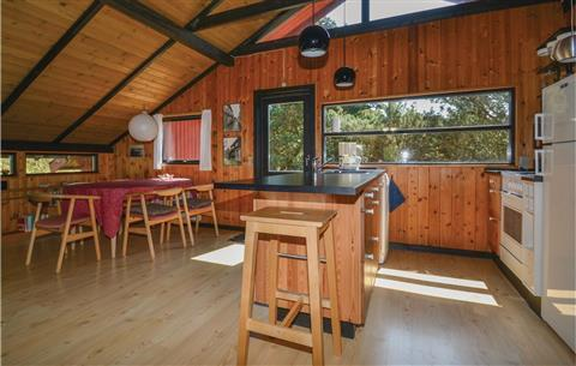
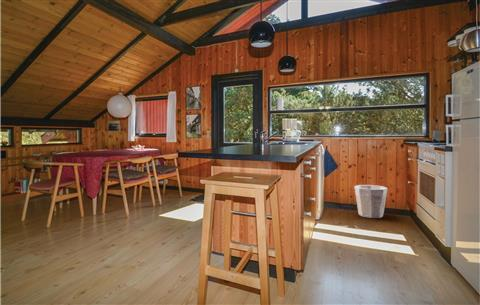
+ waste bin [353,184,389,219]
